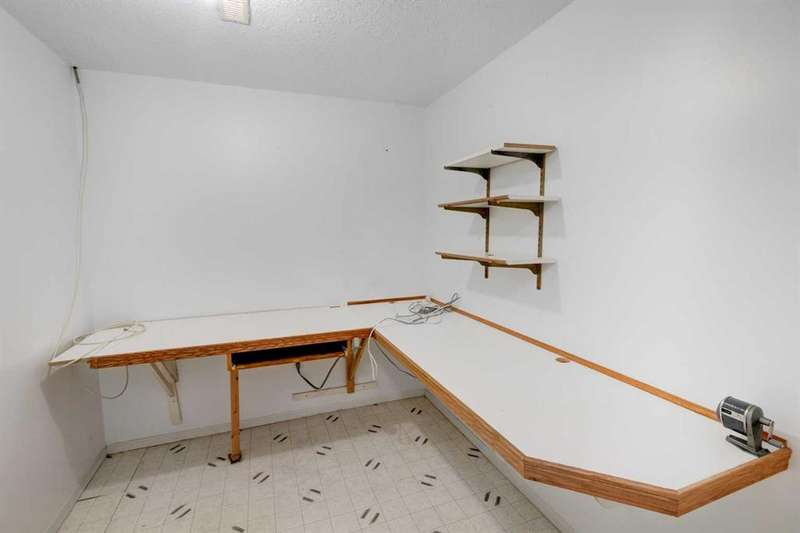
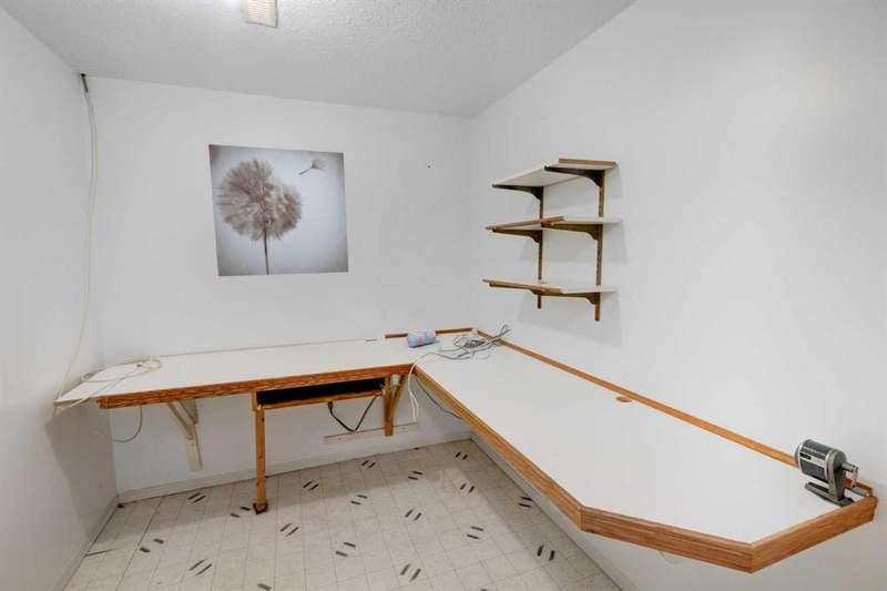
+ wall art [207,143,349,277]
+ pencil case [406,327,437,348]
